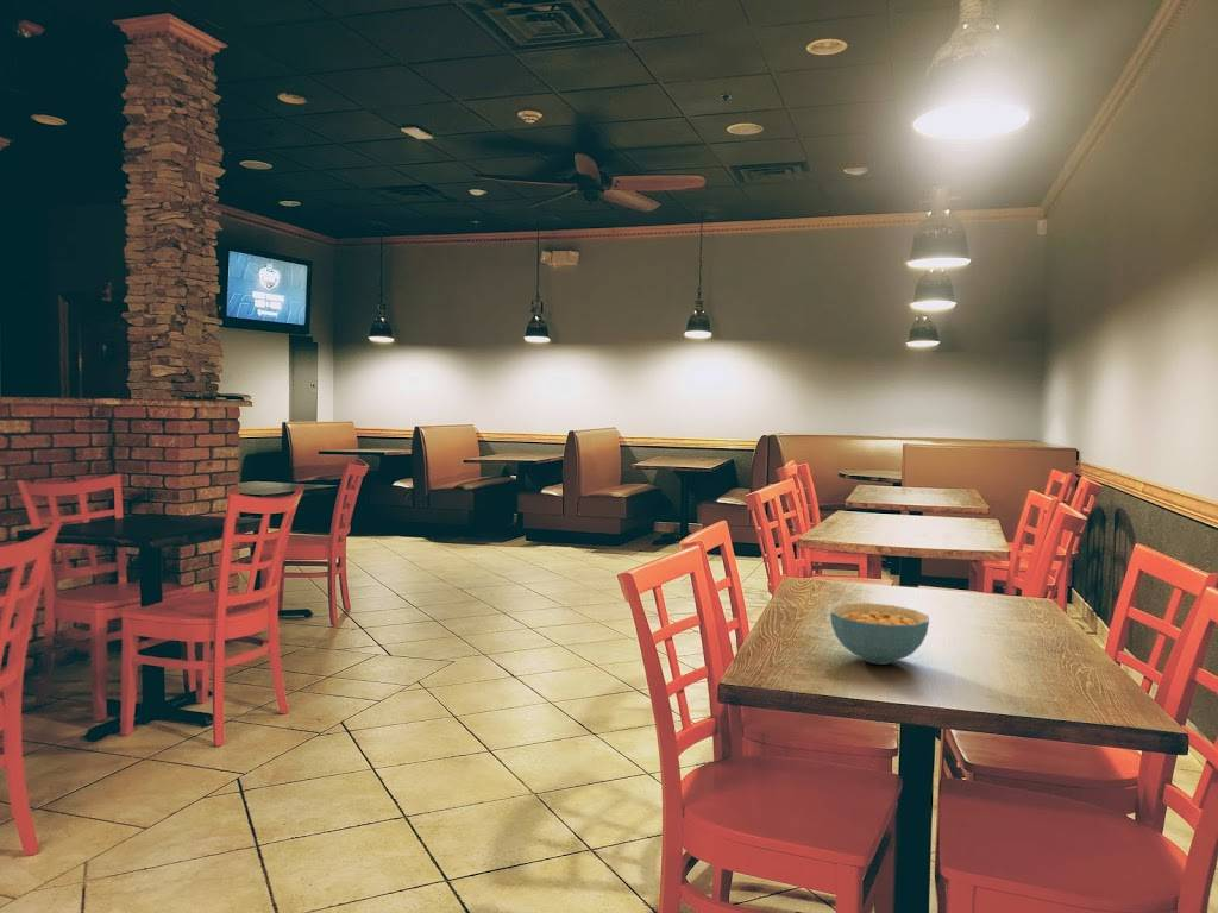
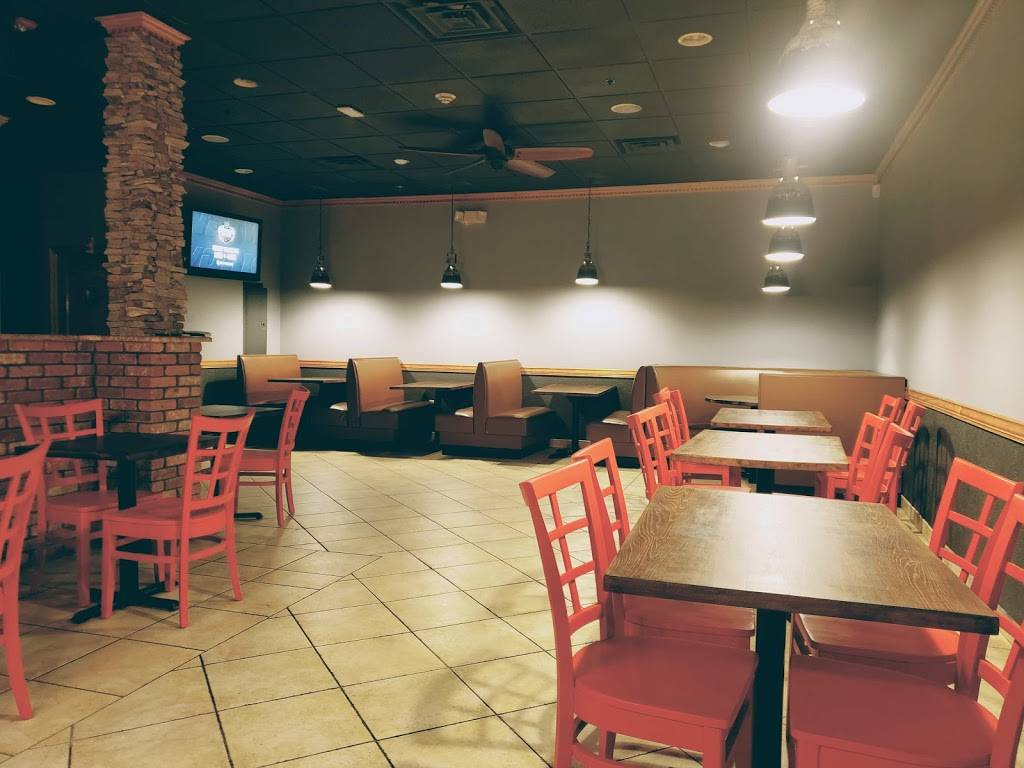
- cereal bowl [829,602,930,666]
